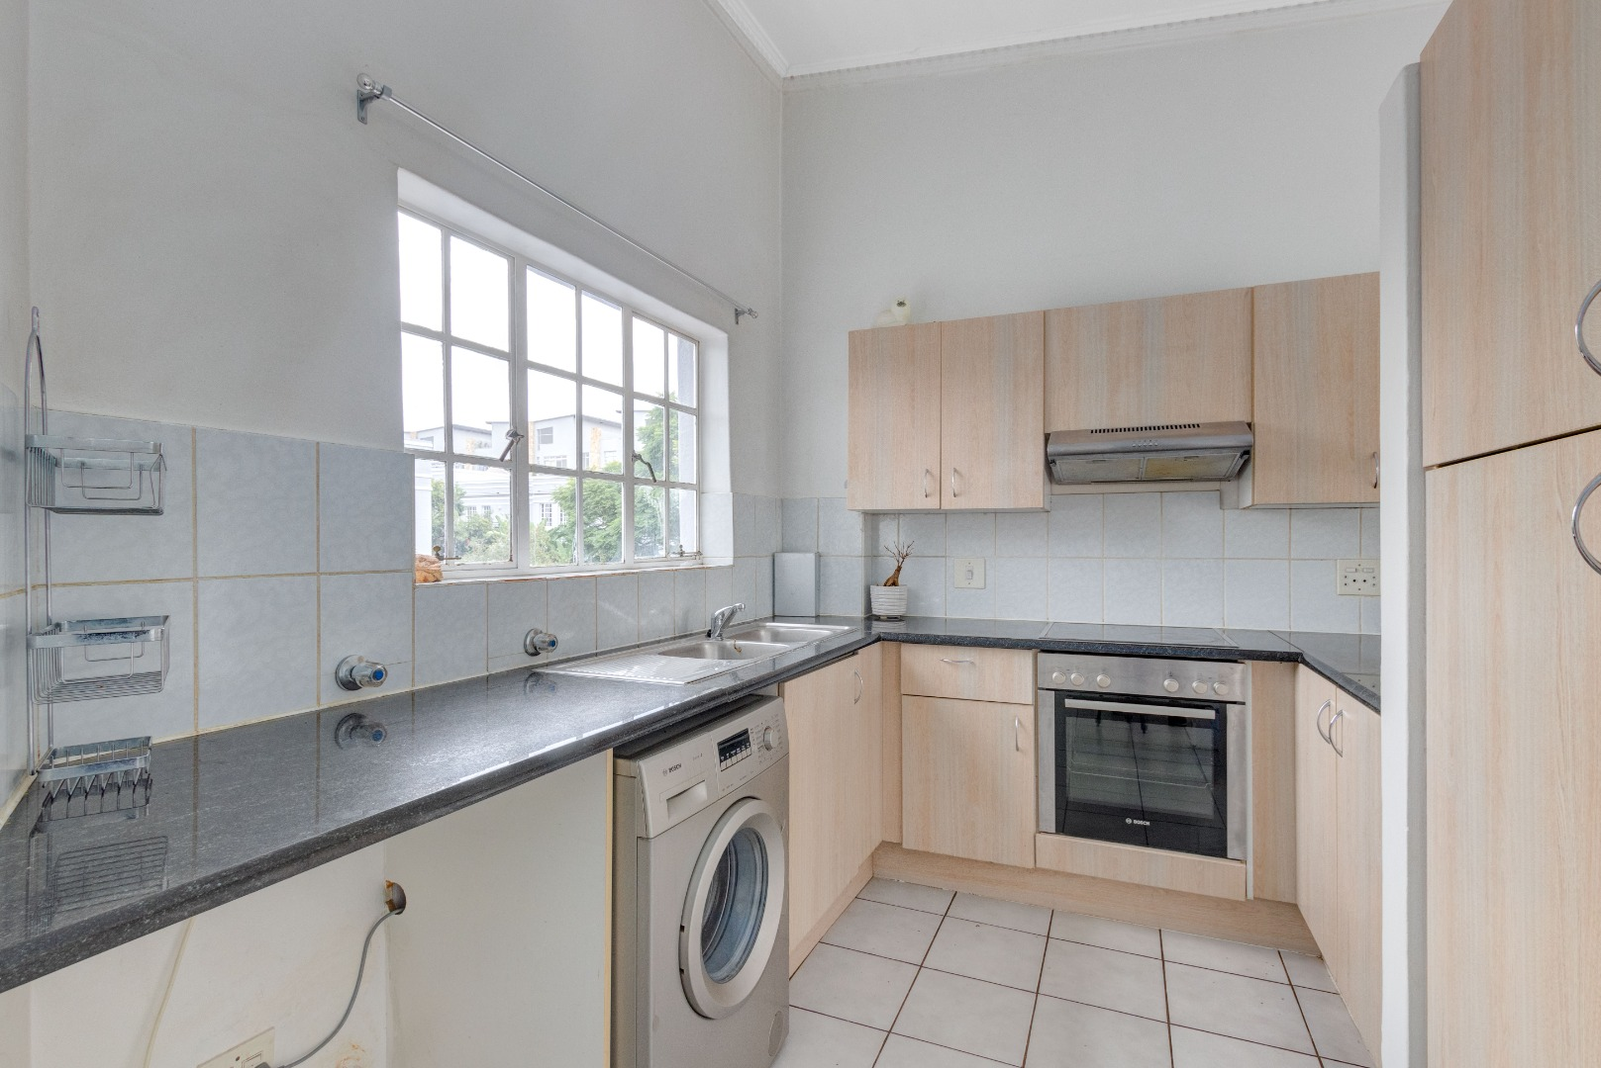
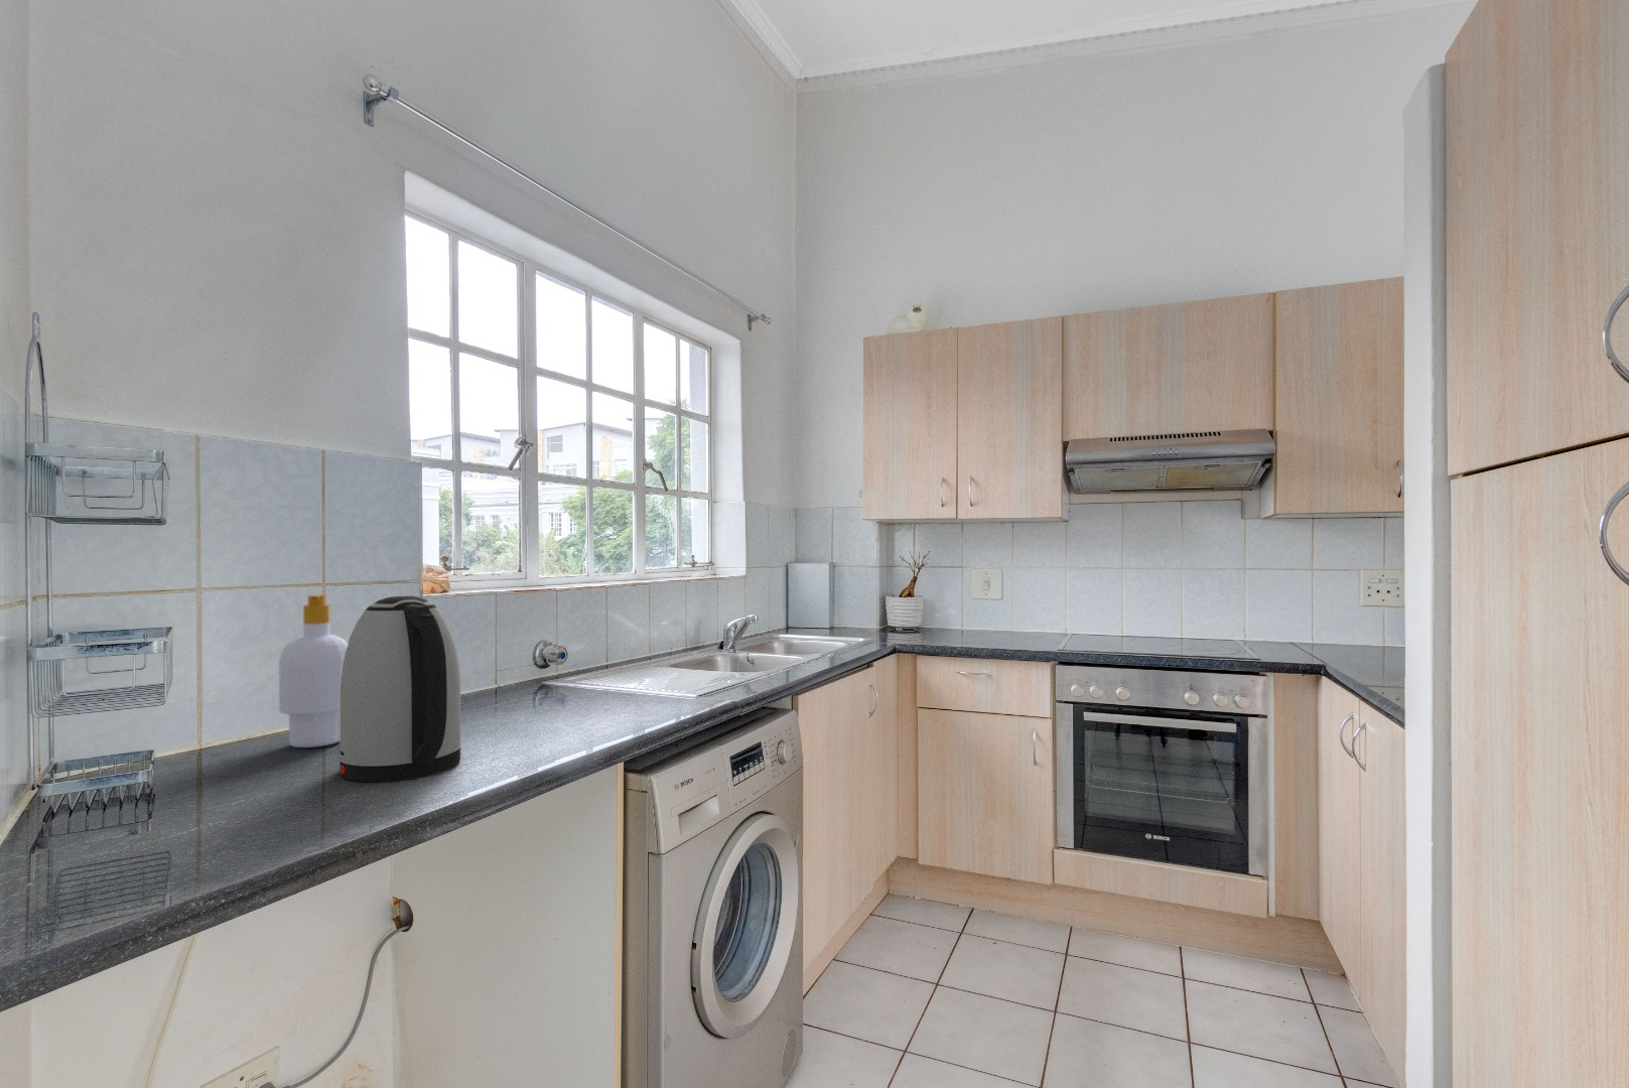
+ soap bottle [278,594,347,748]
+ kettle [337,595,462,783]
